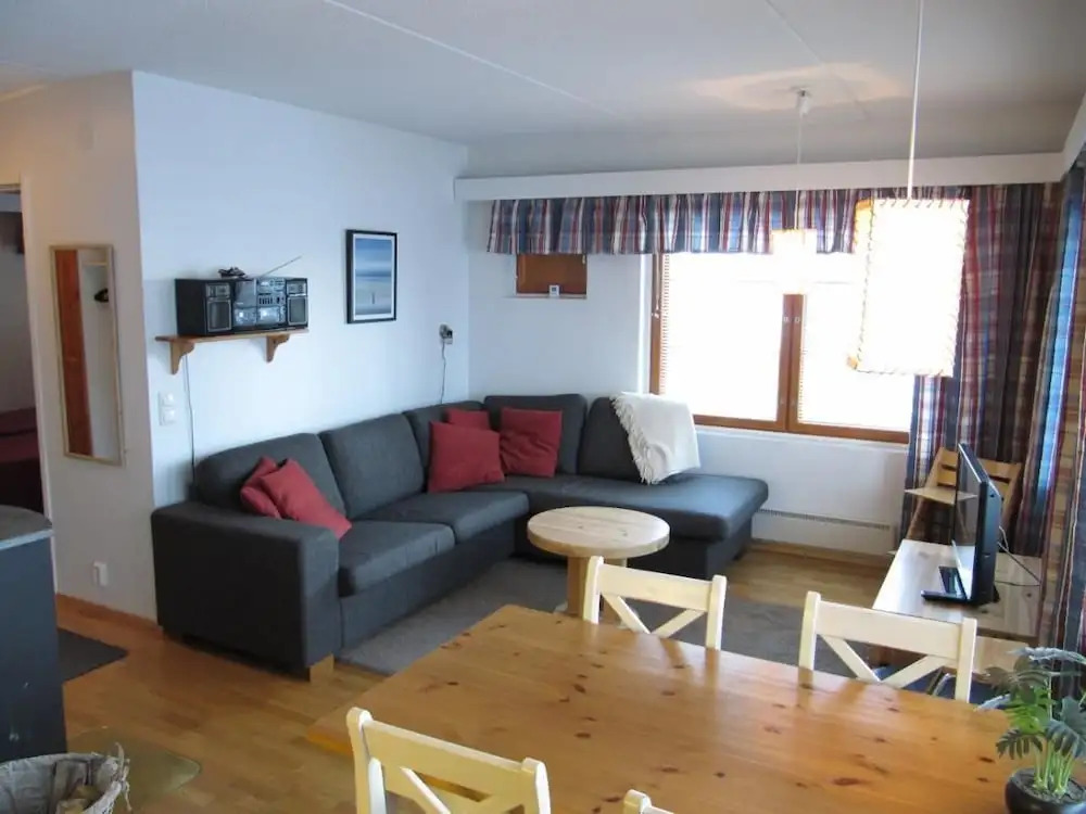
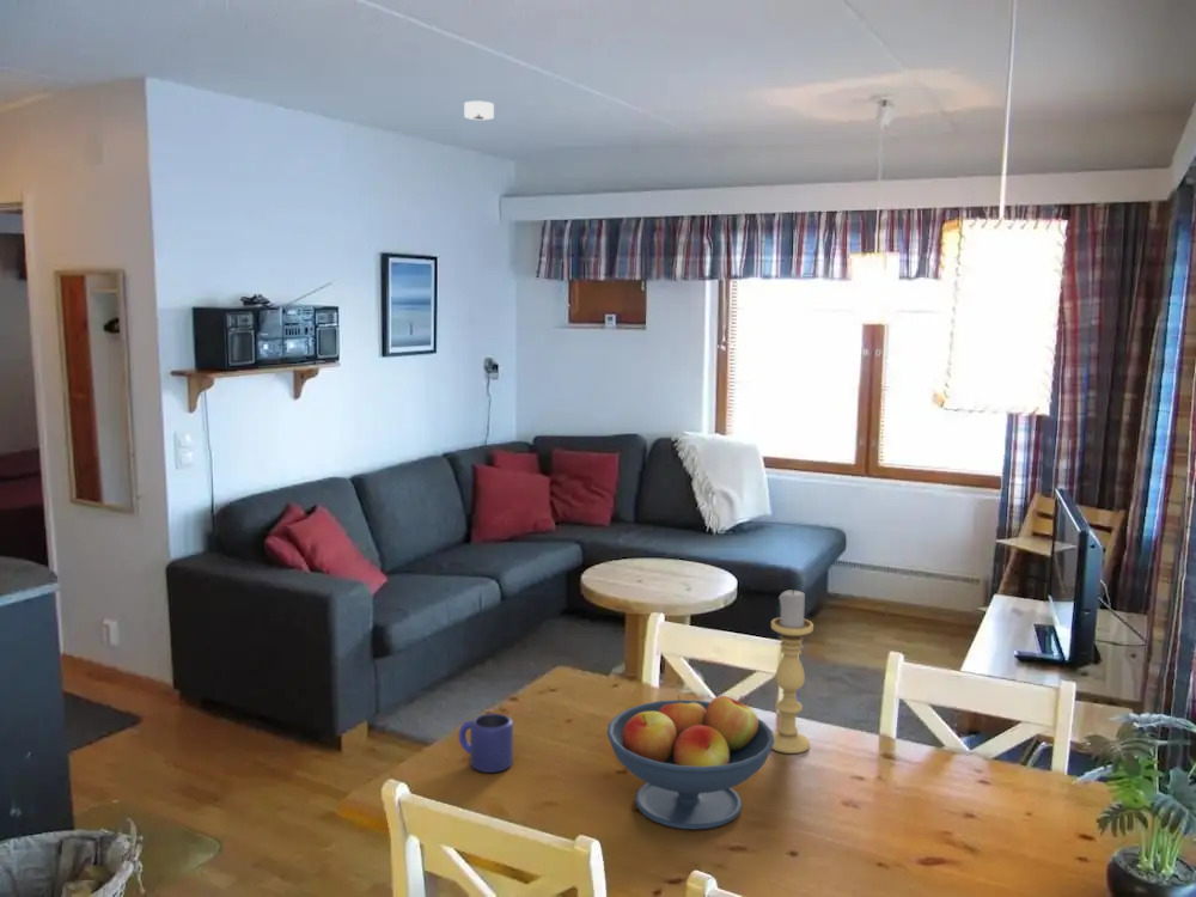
+ smoke detector [463,99,495,121]
+ mug [458,713,514,774]
+ candle holder [770,588,814,755]
+ fruit bowl [606,694,775,831]
